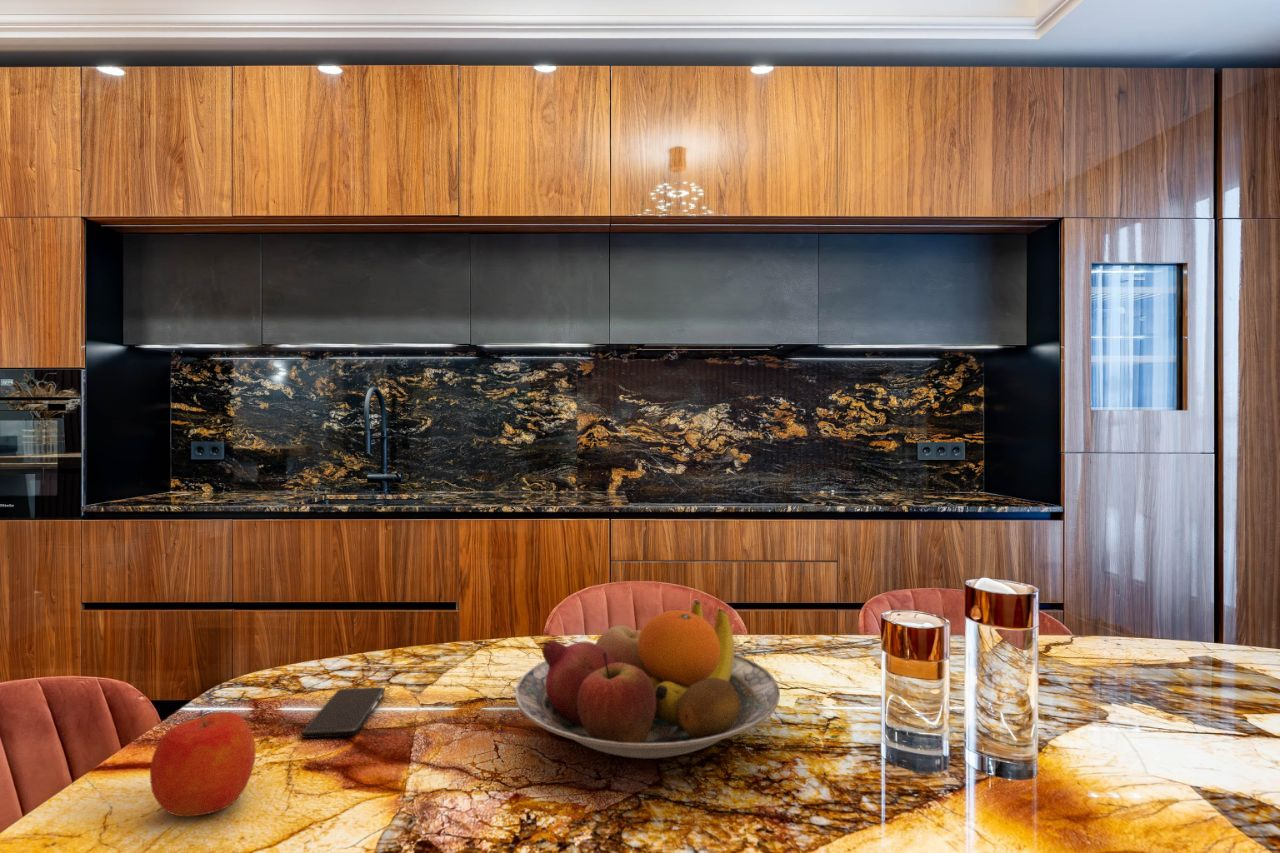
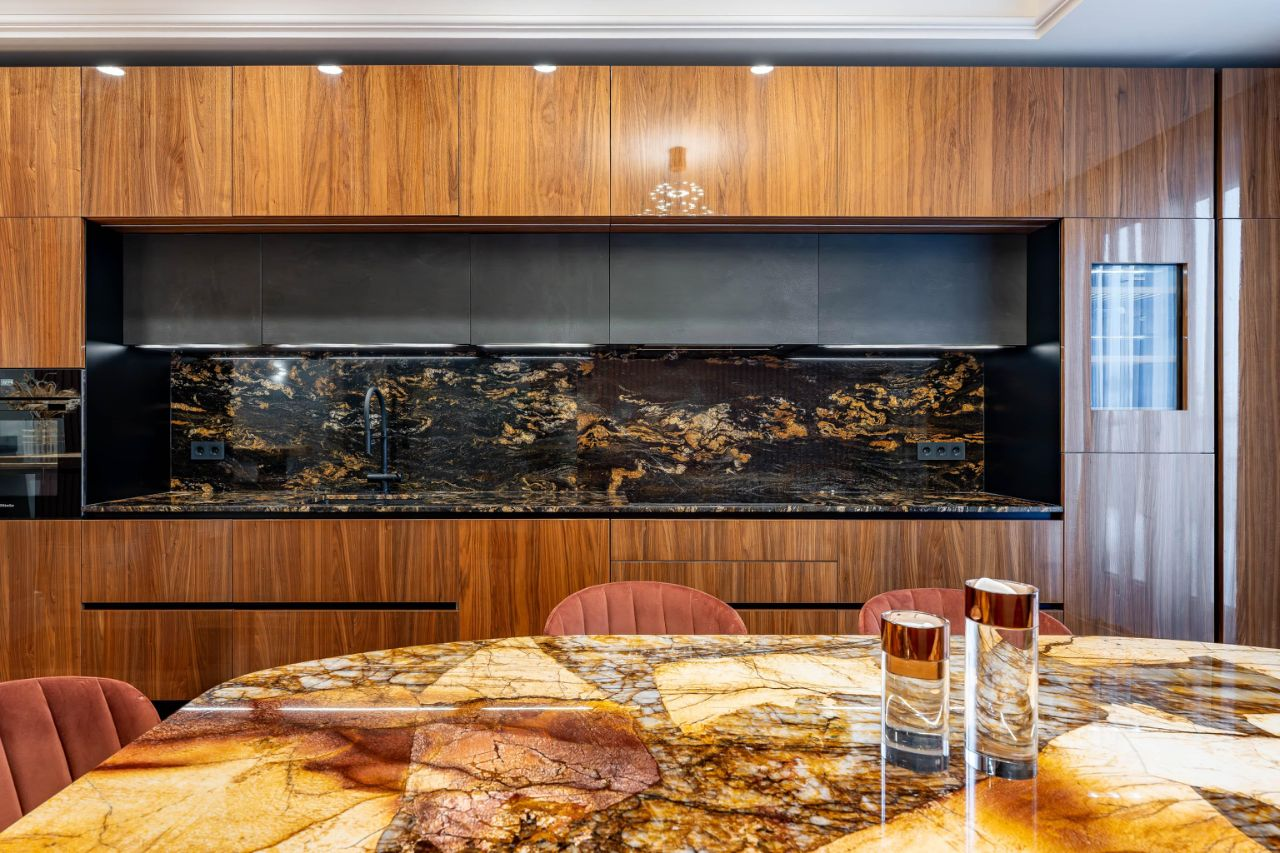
- apple [149,709,257,817]
- smartphone [300,686,386,739]
- fruit bowl [514,599,781,760]
